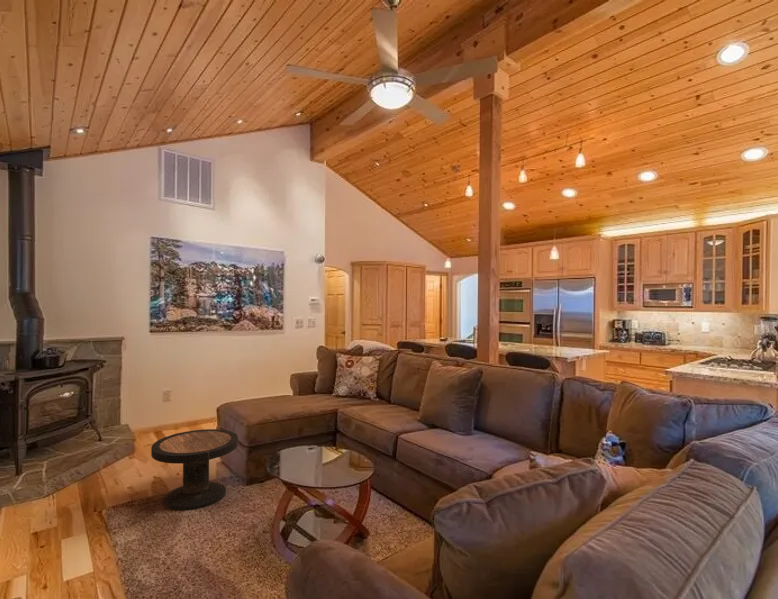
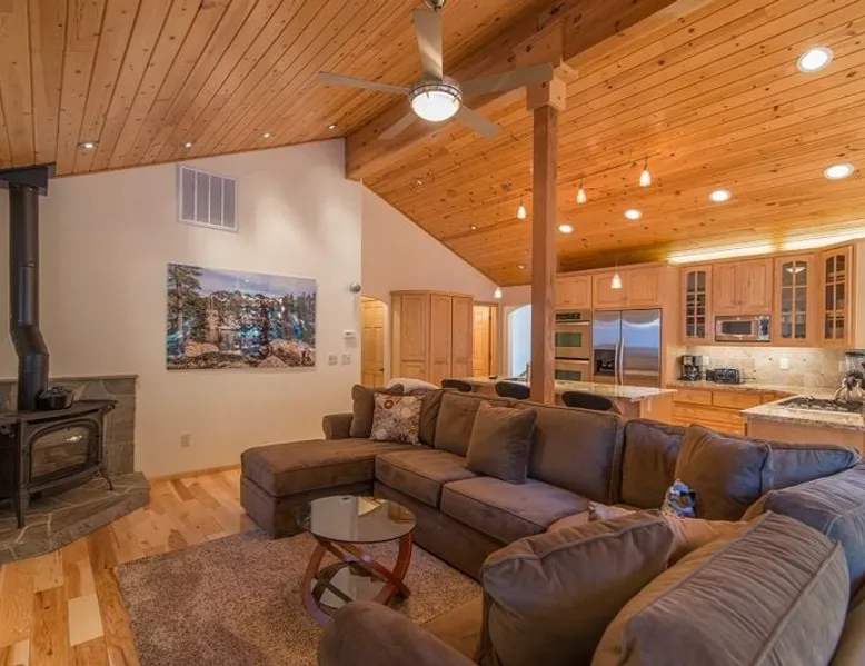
- side table [150,428,239,511]
